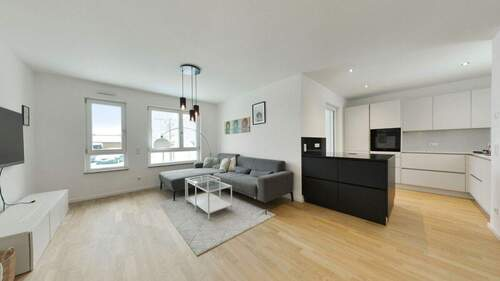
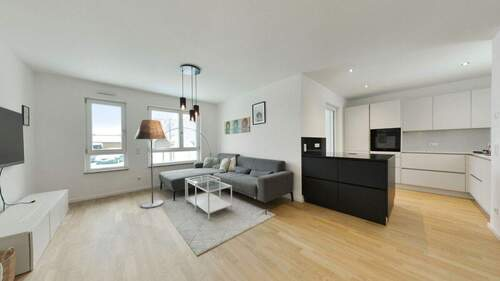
+ floor lamp [134,119,168,209]
